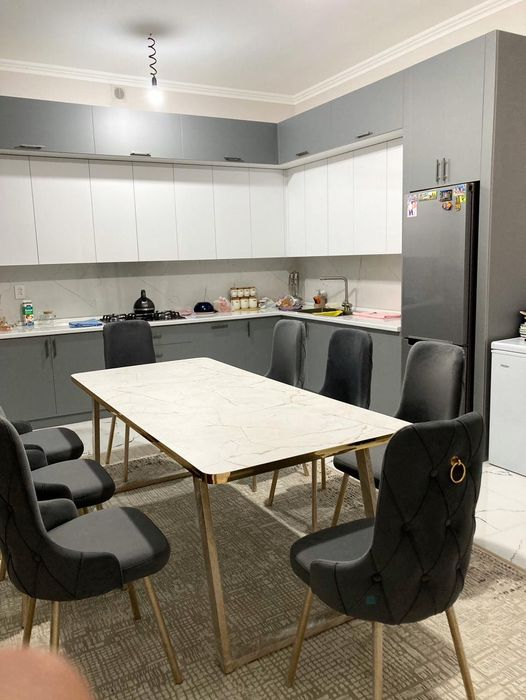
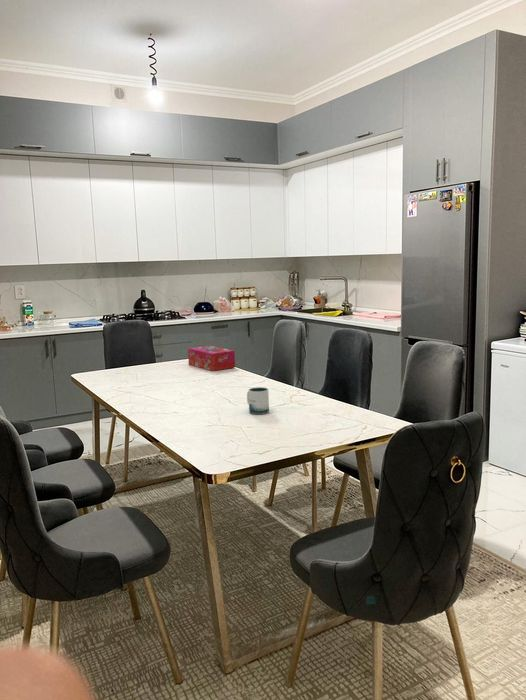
+ tissue box [187,345,236,372]
+ mug [246,386,270,415]
